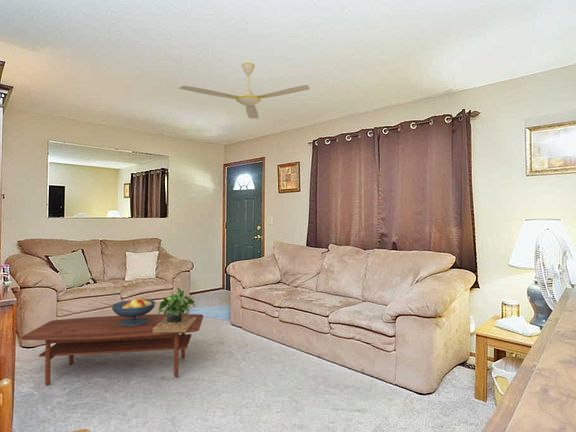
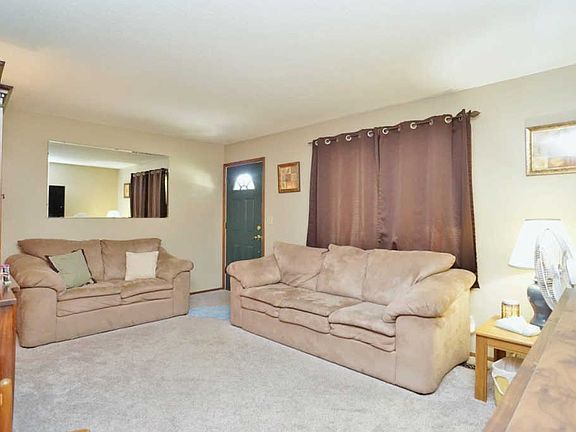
- fruit bowl [110,297,157,326]
- ceiling fan [178,62,311,120]
- coffee table [21,313,204,387]
- potted plant [153,287,196,333]
